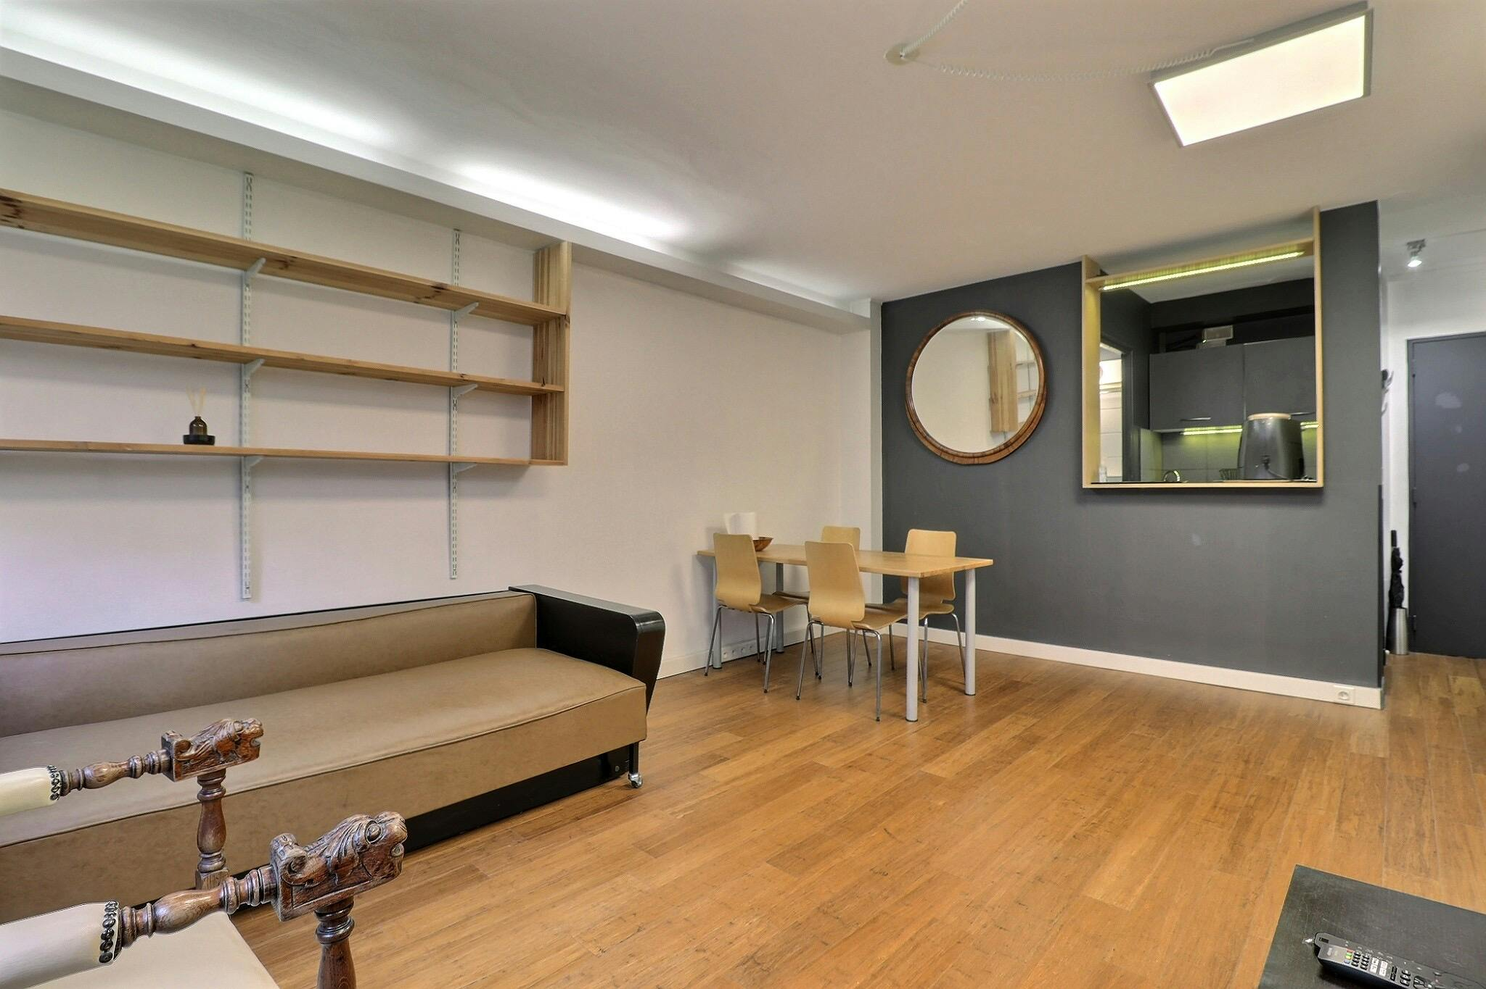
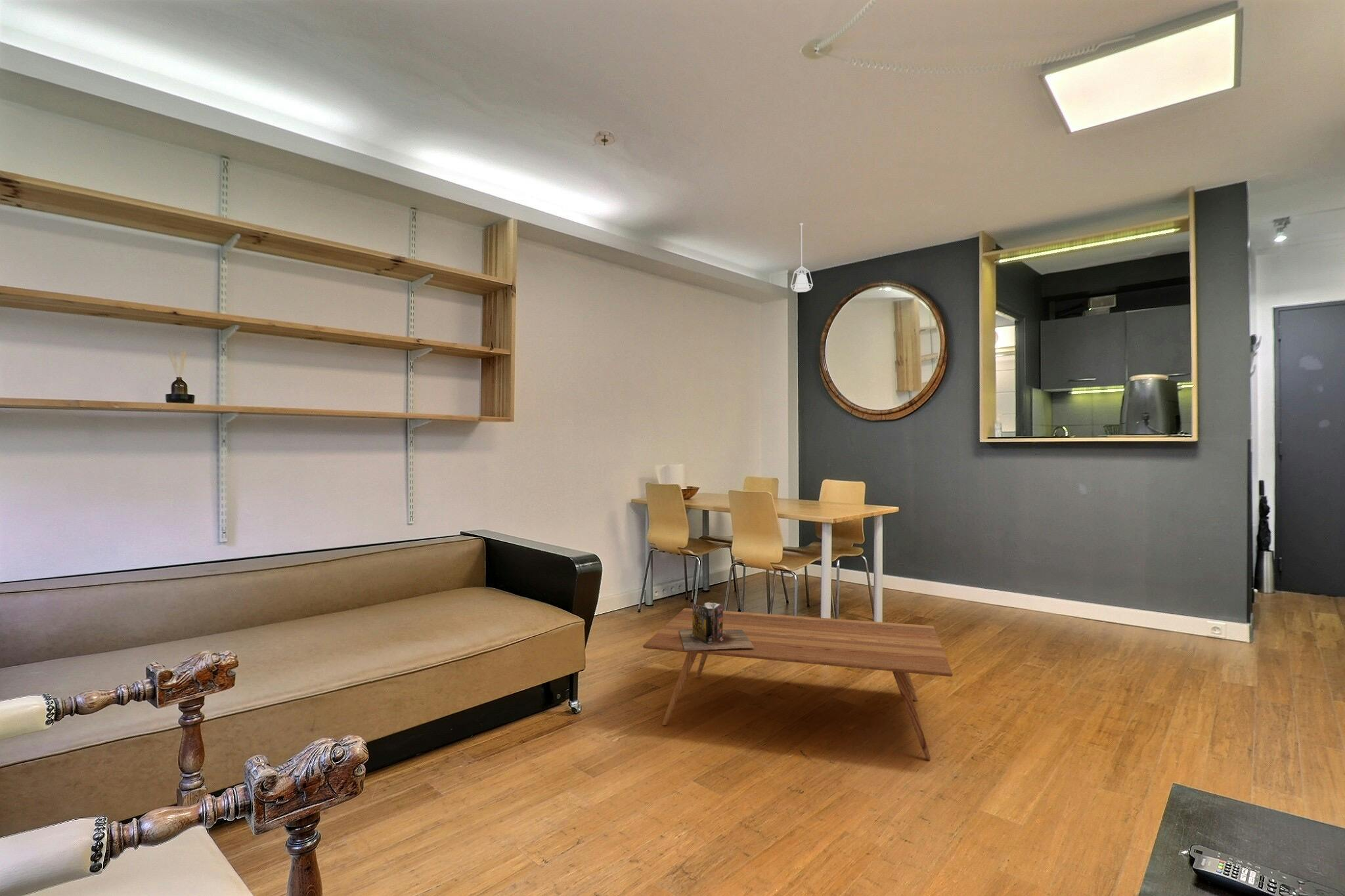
+ coffee table [642,608,954,760]
+ pendant lamp [790,223,814,293]
+ smoke detector [592,129,617,146]
+ books [679,602,755,651]
